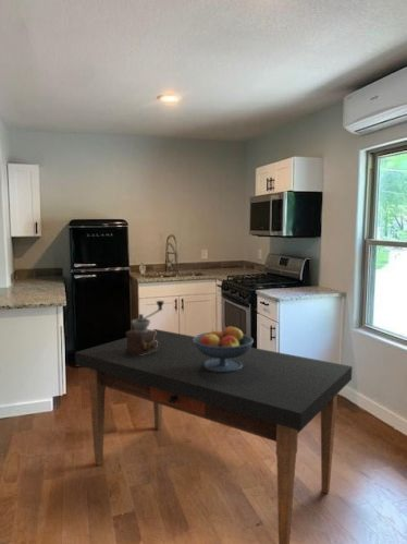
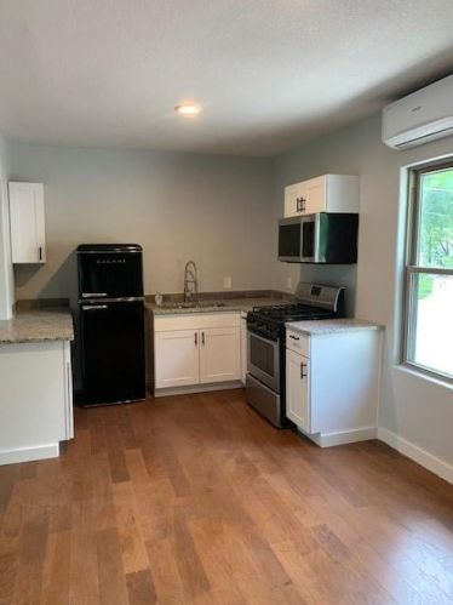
- coffee grinder [125,300,165,355]
- fruit bowl [193,324,255,372]
- dining table [74,328,354,544]
